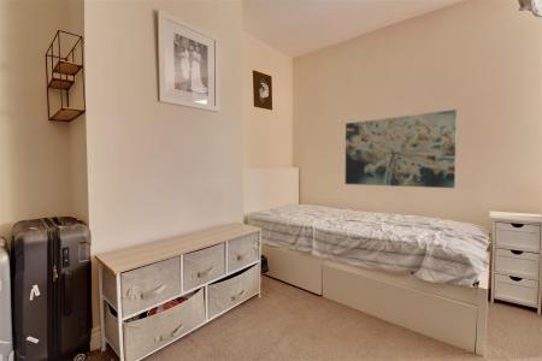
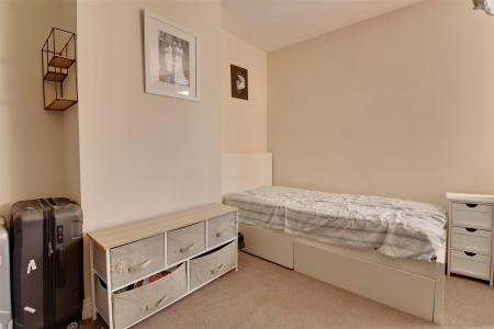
- wall art [344,108,458,189]
